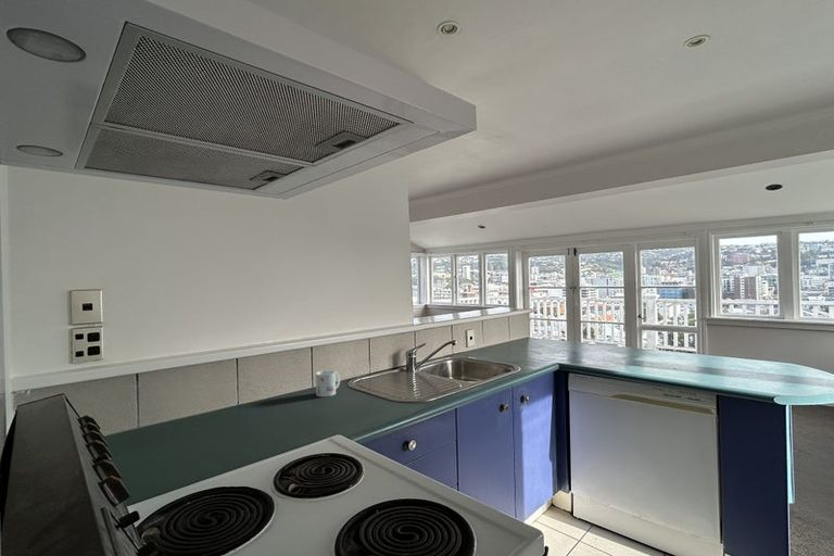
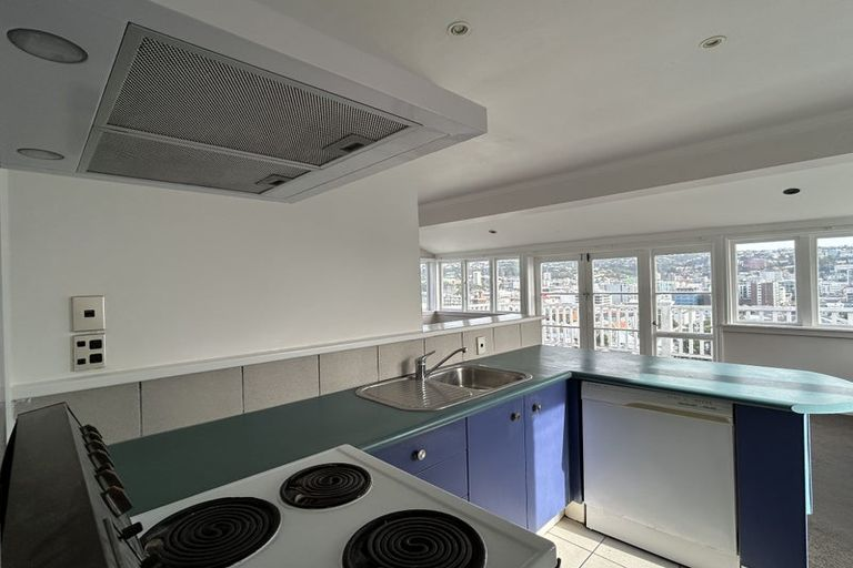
- mug [315,369,341,397]
